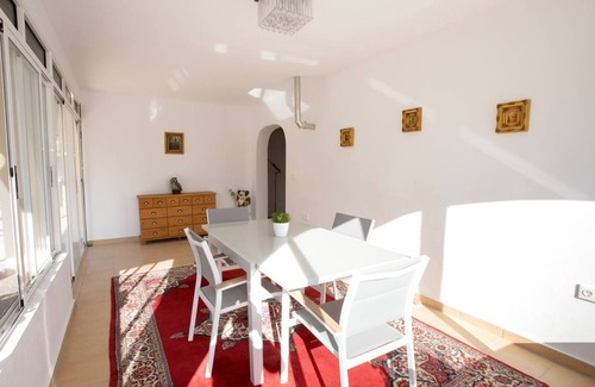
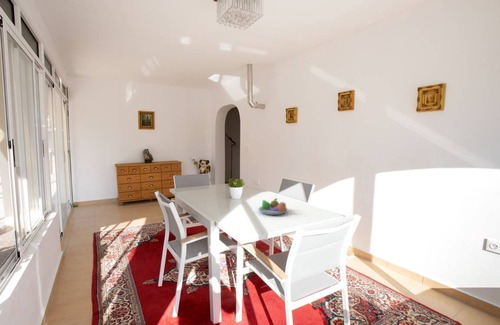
+ fruit bowl [258,197,289,216]
